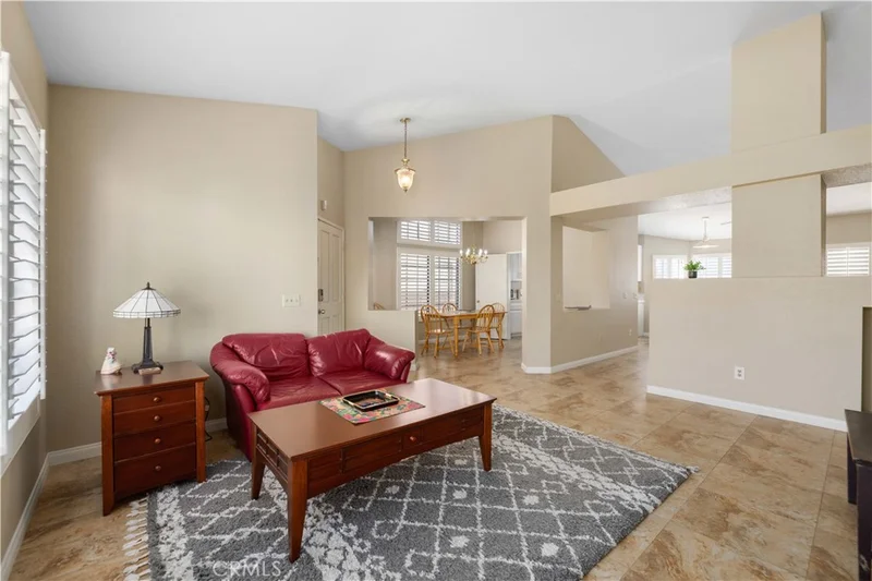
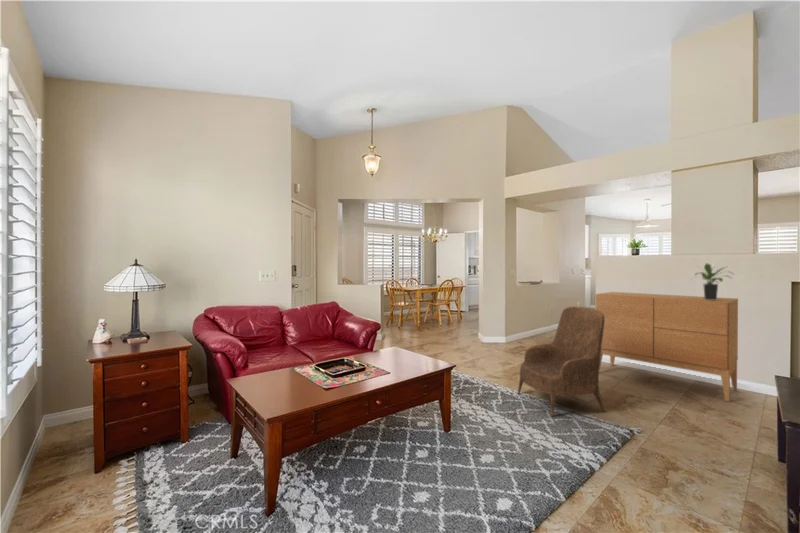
+ armchair [517,305,606,417]
+ potted plant [691,262,735,300]
+ sideboard [594,291,739,403]
